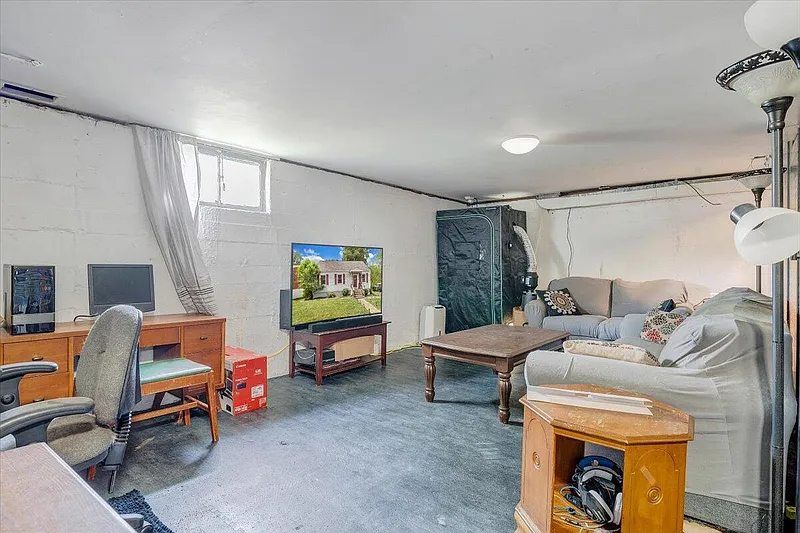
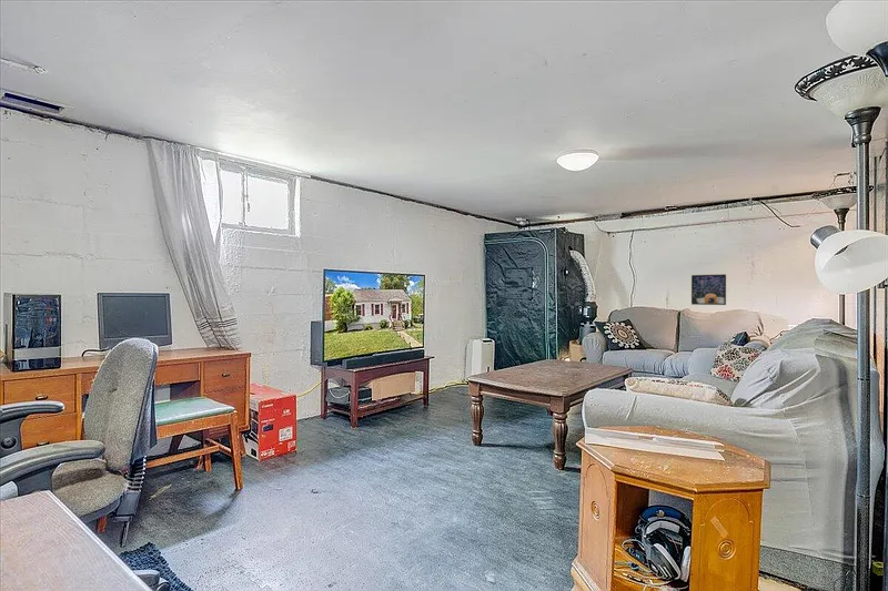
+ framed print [690,273,727,306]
